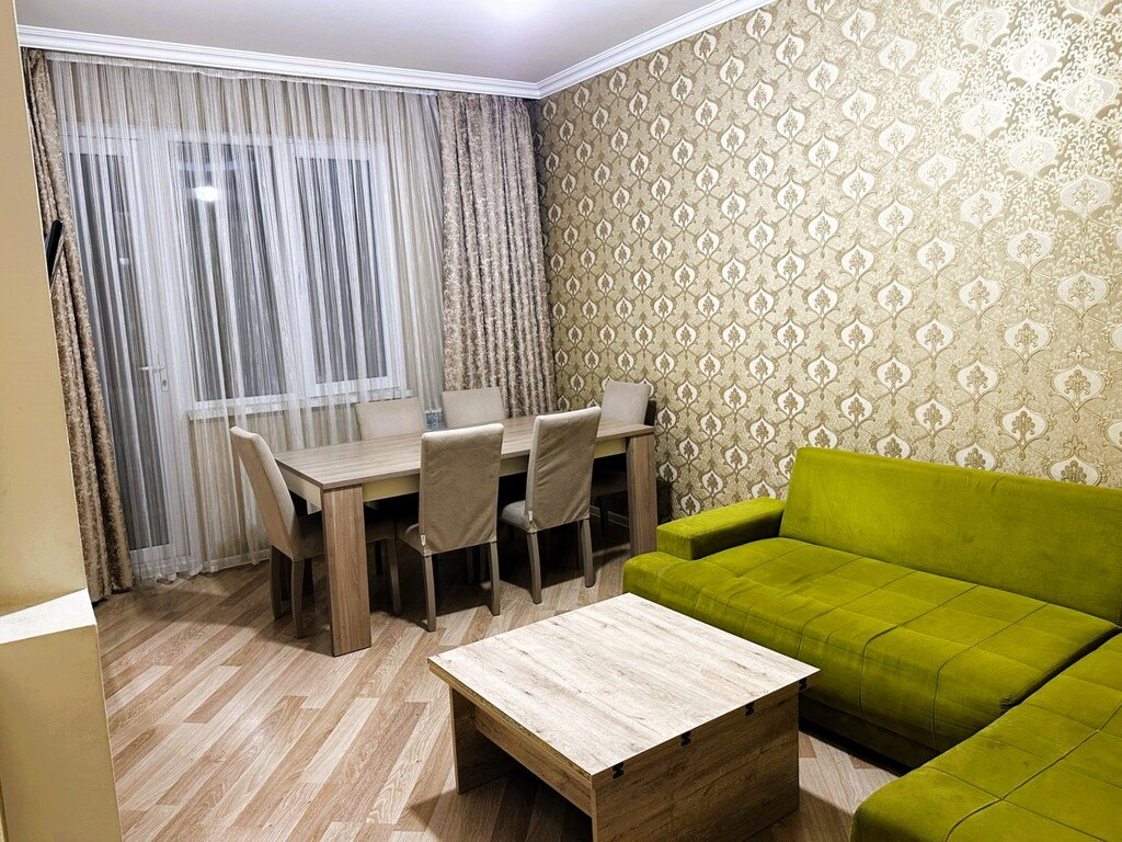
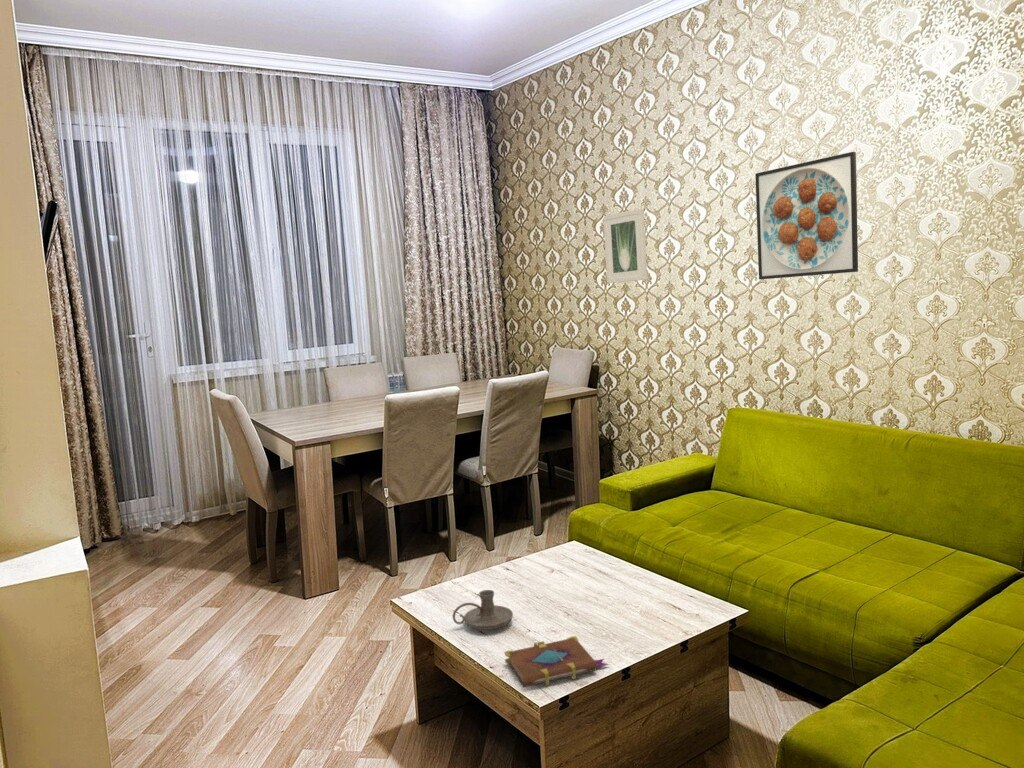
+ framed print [602,208,648,284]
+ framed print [754,151,859,280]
+ book [503,635,610,688]
+ candle holder [452,589,514,631]
